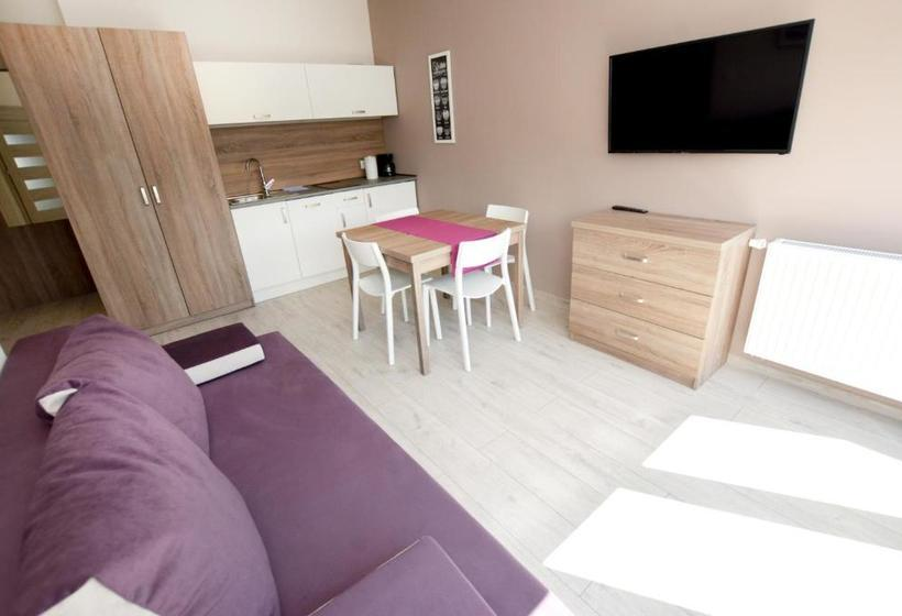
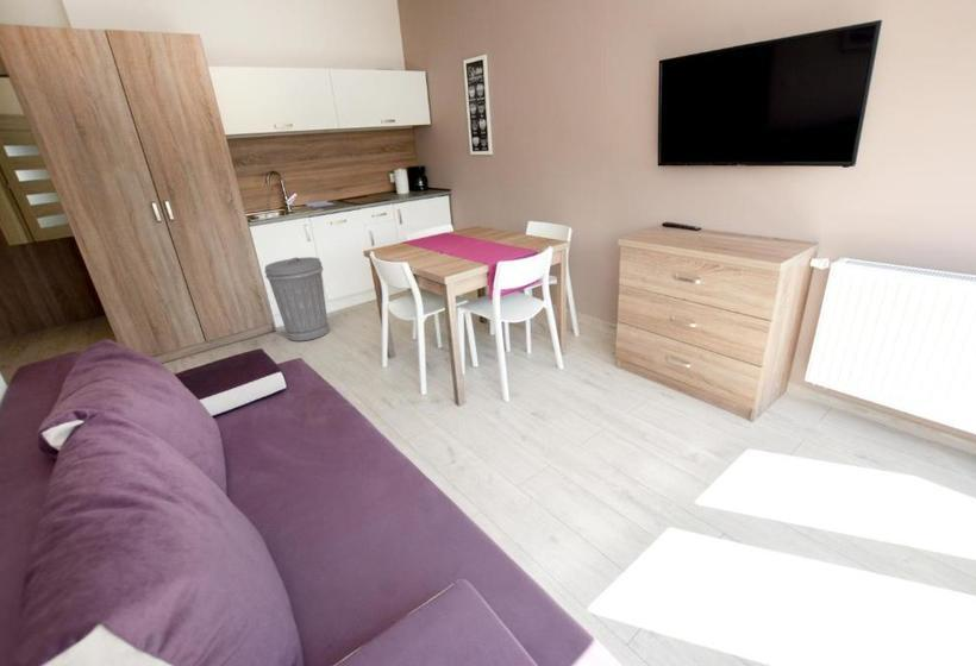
+ trash can [264,256,331,343]
